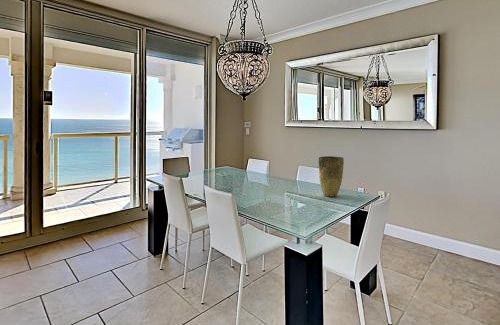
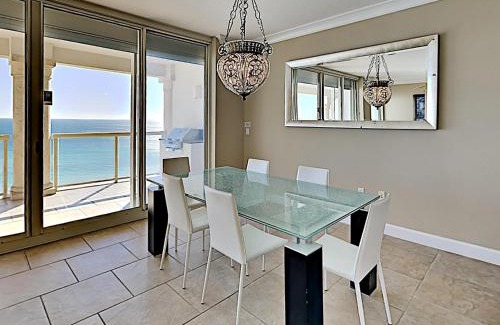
- vase [318,155,345,198]
